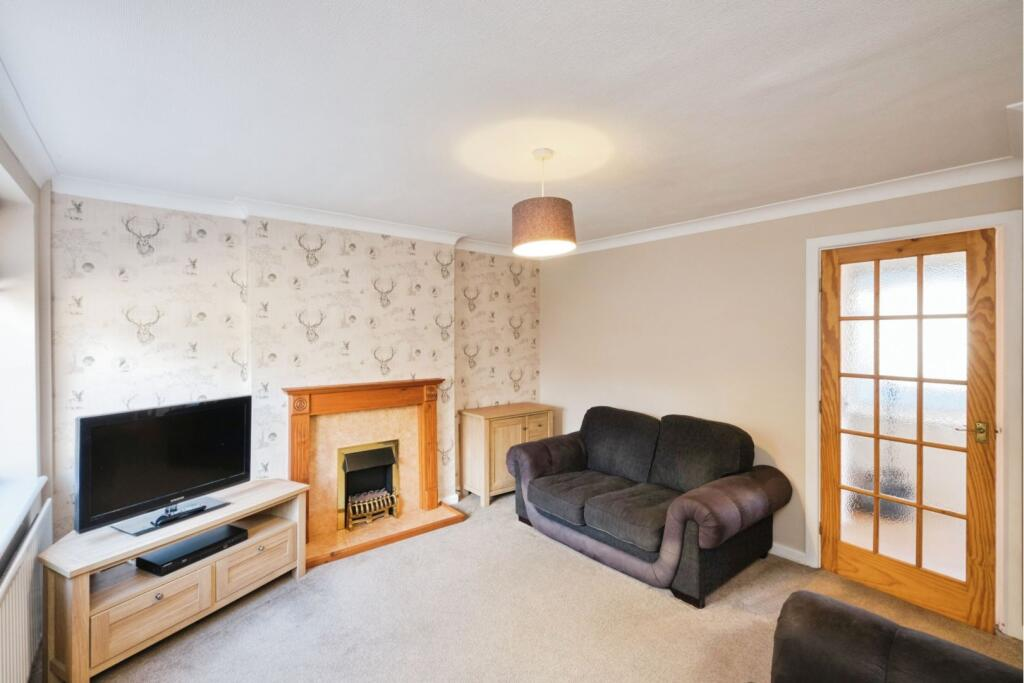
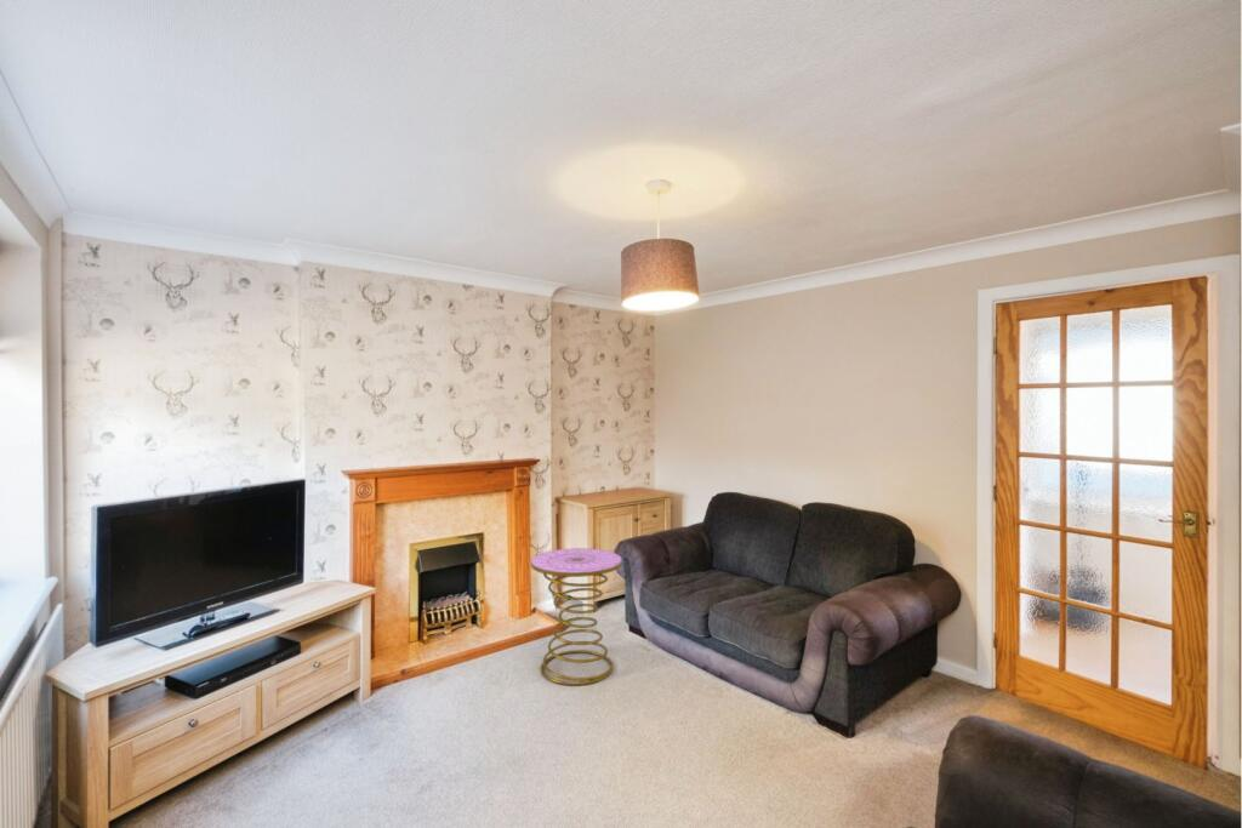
+ side table [530,547,623,686]
